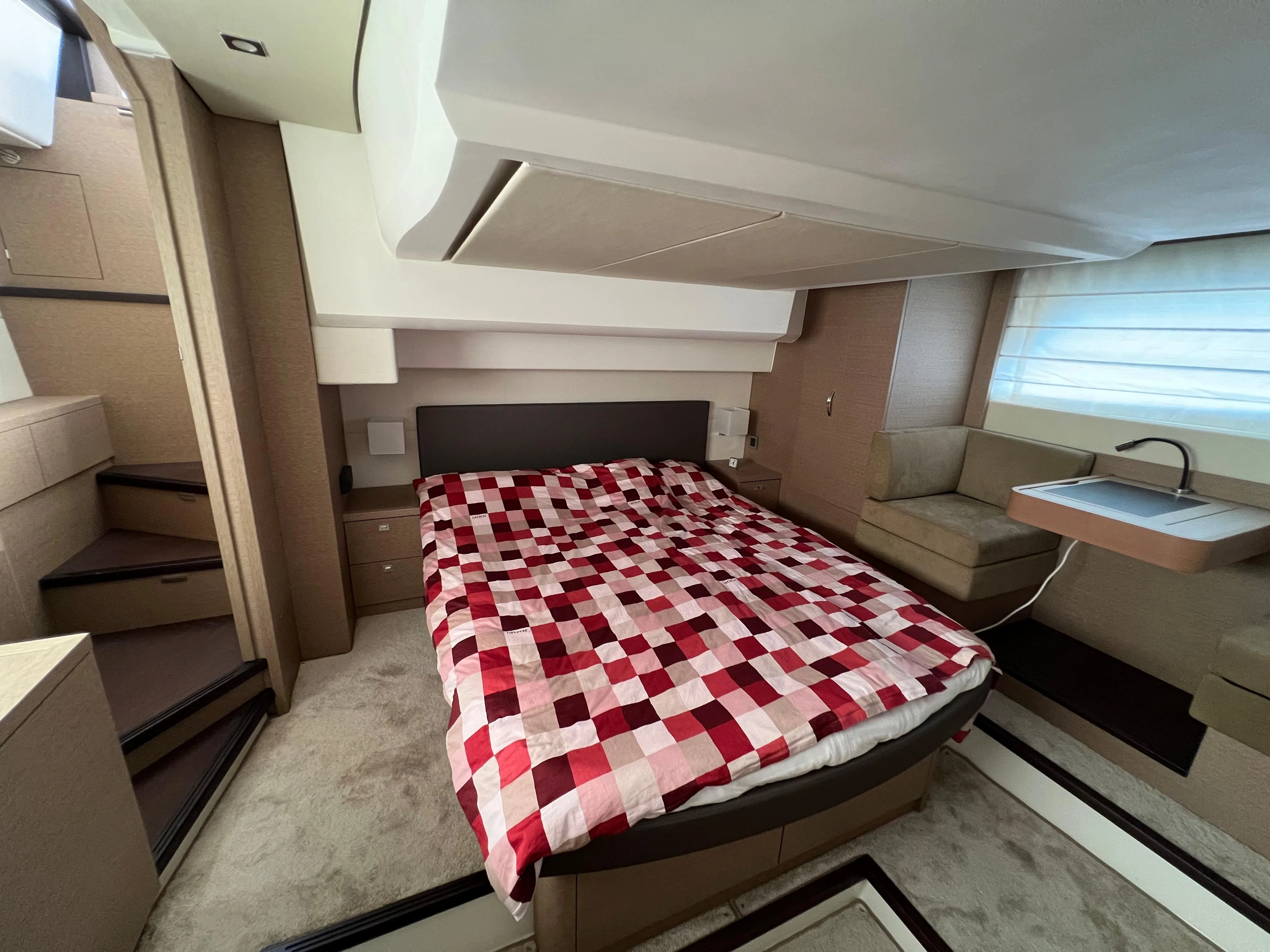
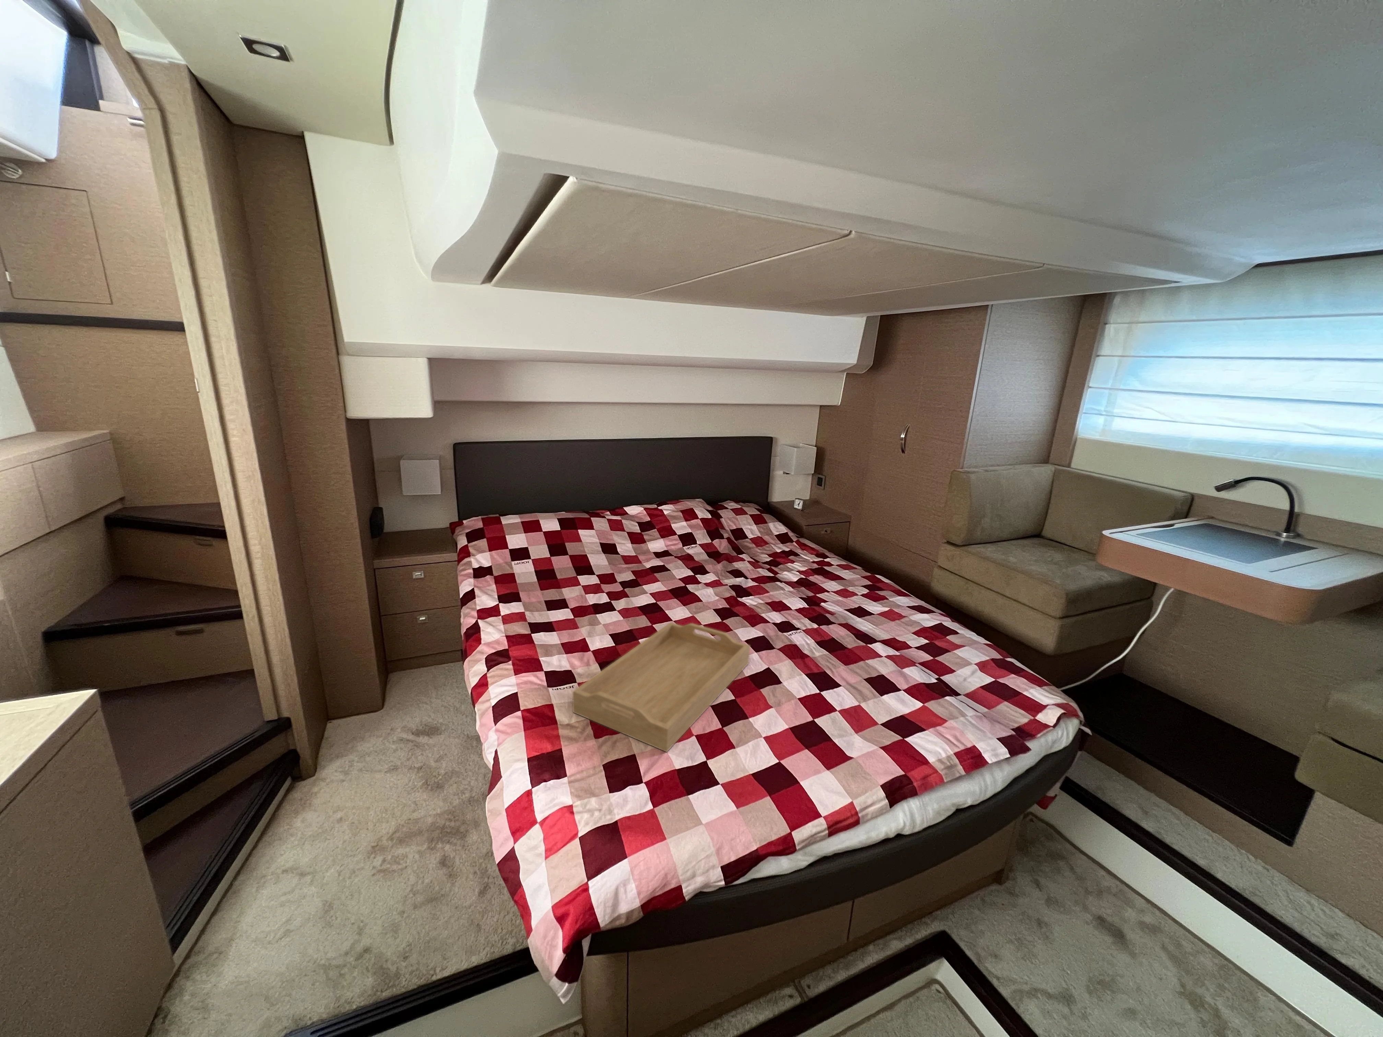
+ serving tray [572,622,750,753]
